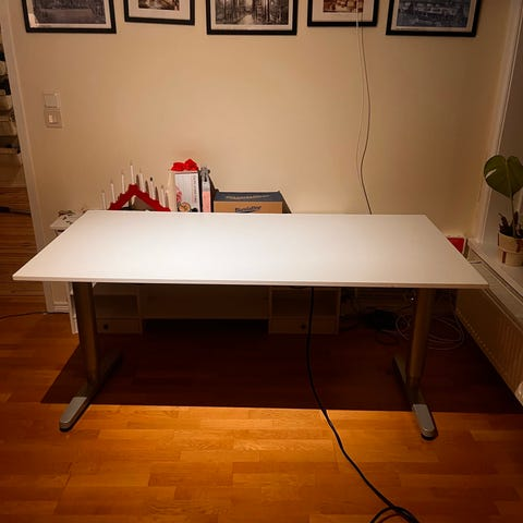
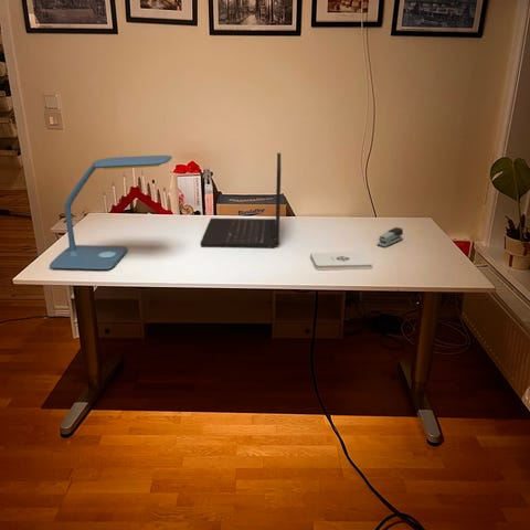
+ stapler [377,226,404,248]
+ laptop [199,152,282,250]
+ notepad [309,251,373,271]
+ desk lamp [49,155,173,271]
